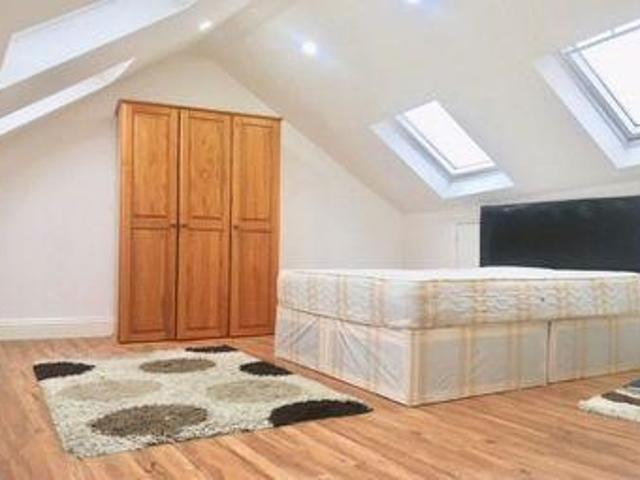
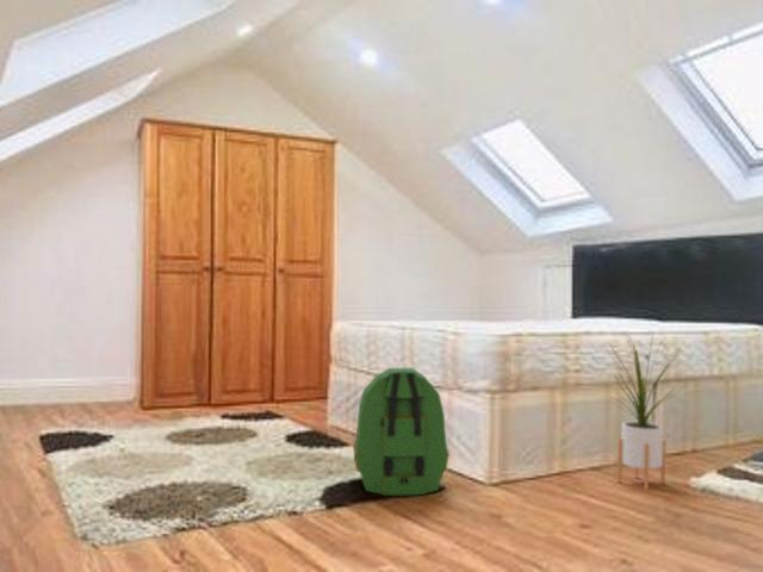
+ house plant [601,330,689,491]
+ backpack [352,367,451,497]
